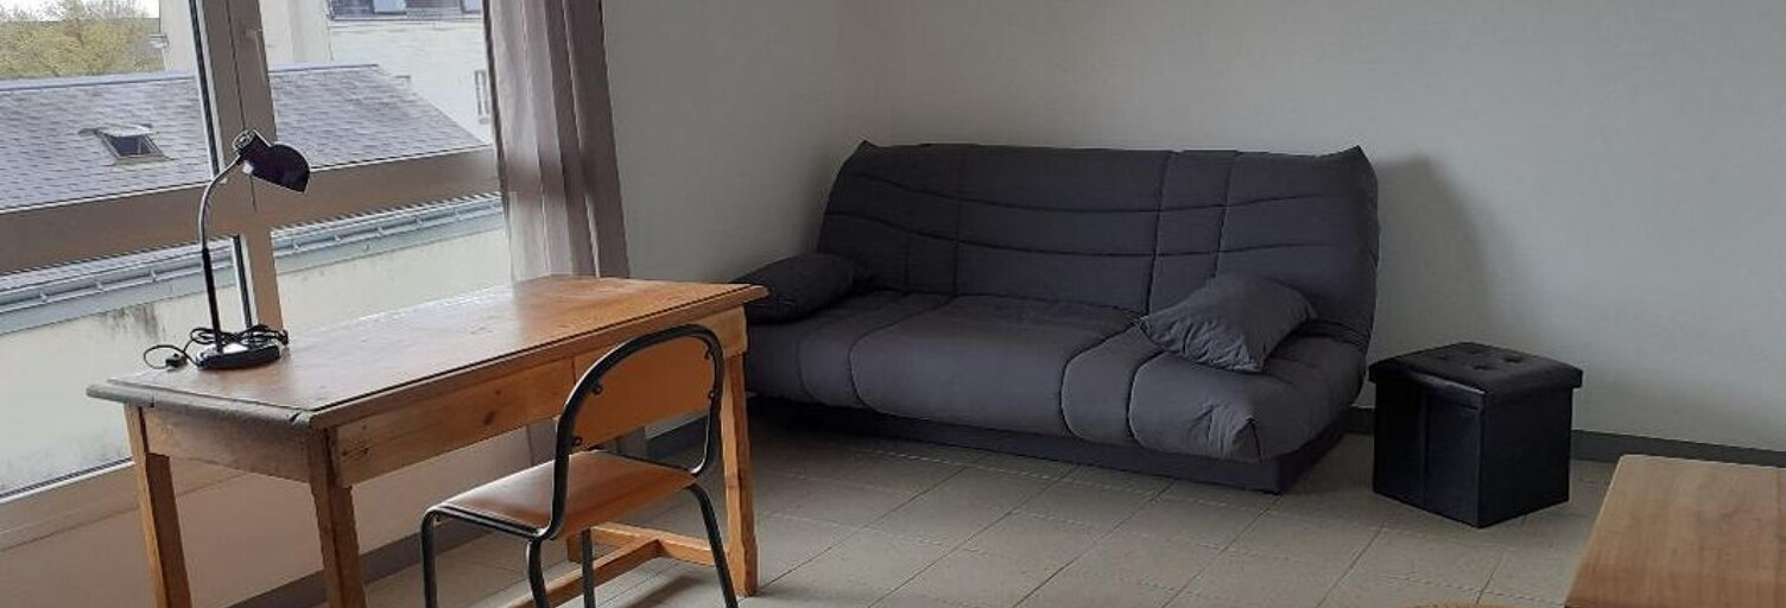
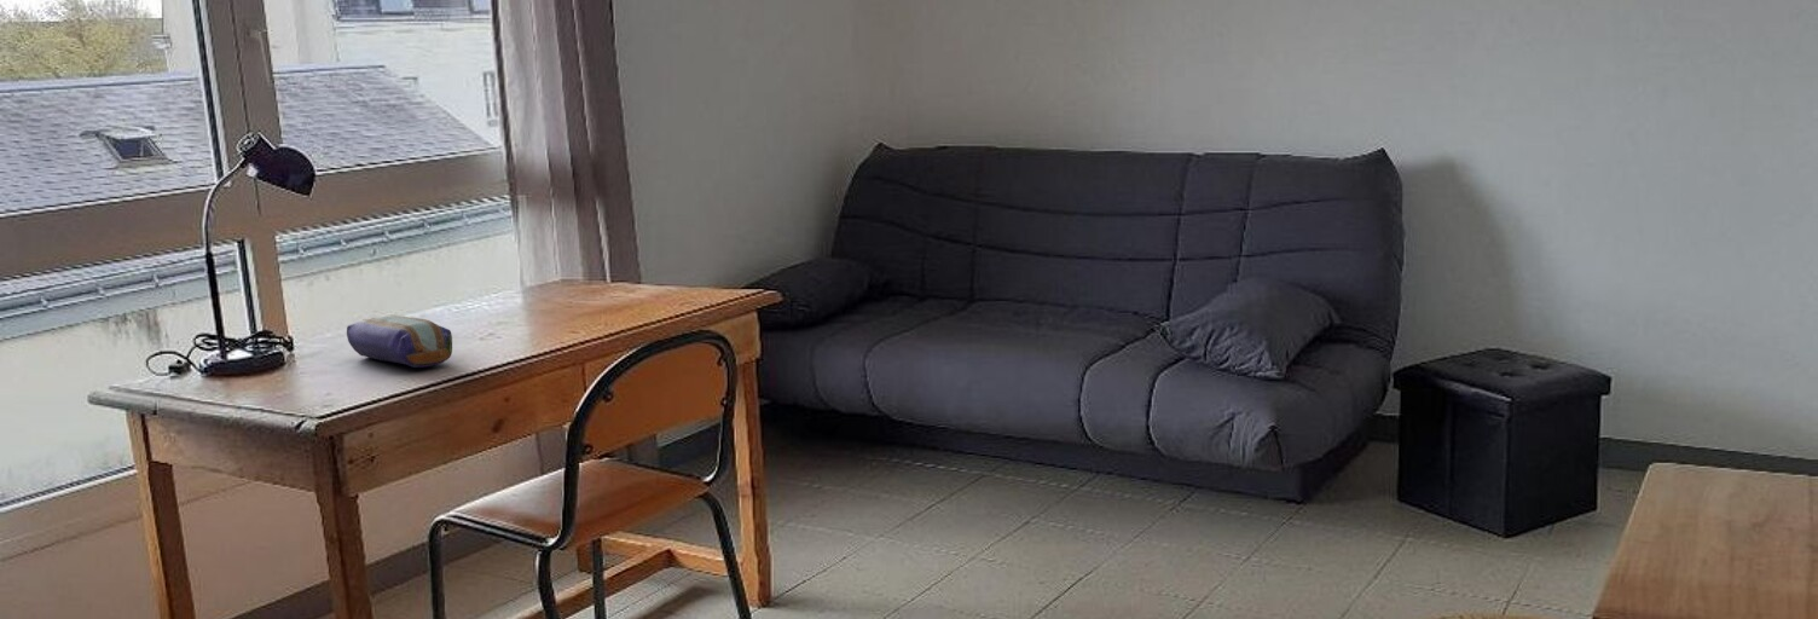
+ pencil case [346,314,453,369]
